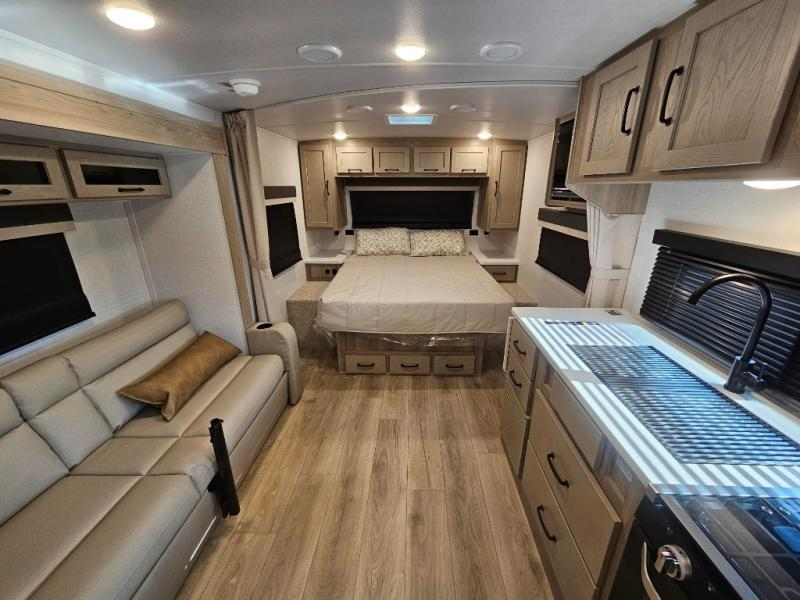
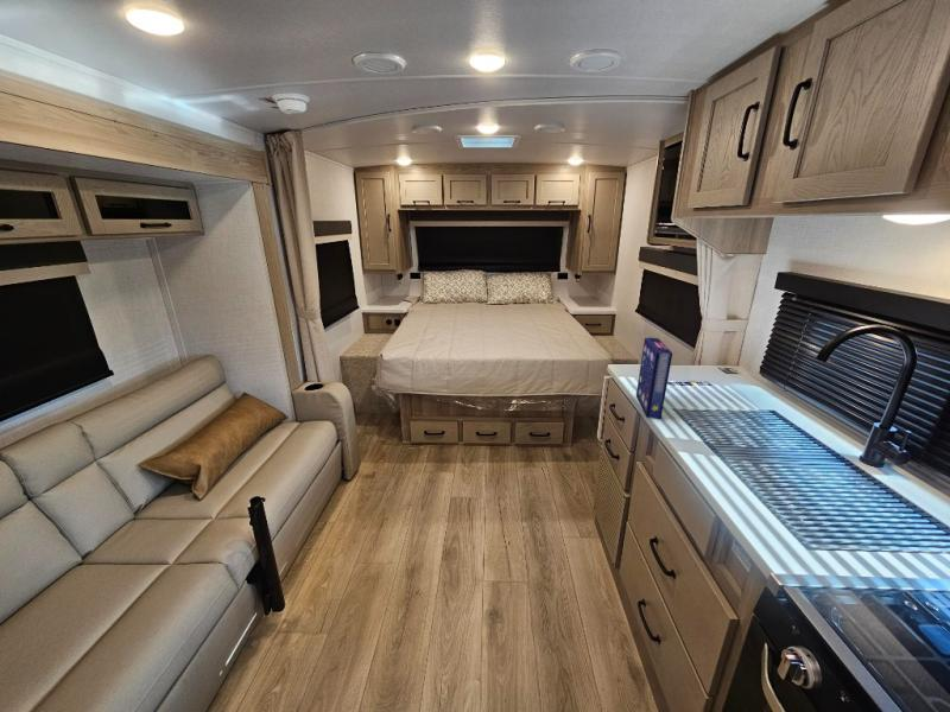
+ cereal box [635,337,673,419]
